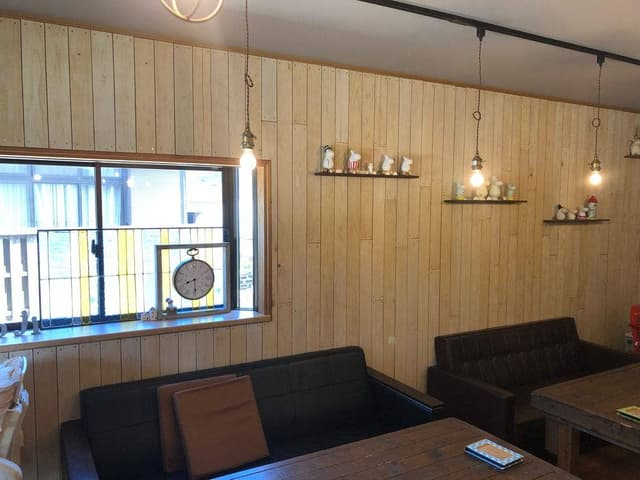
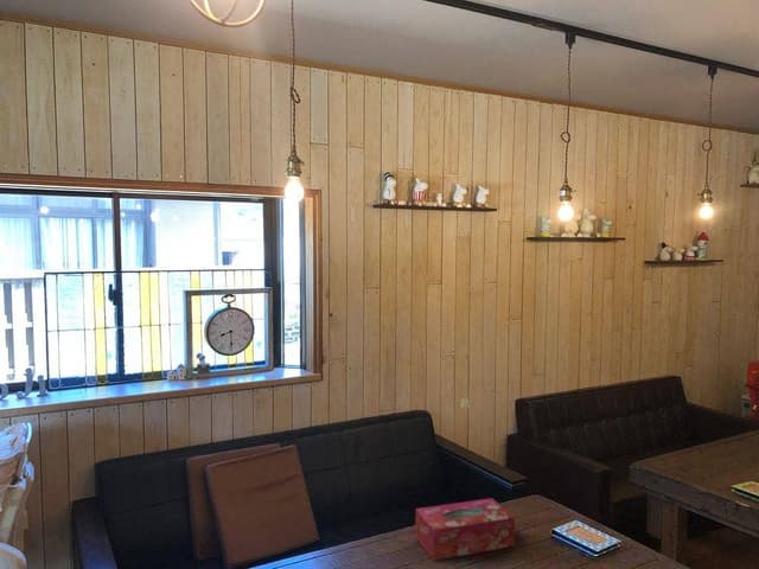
+ tissue box [414,497,516,562]
